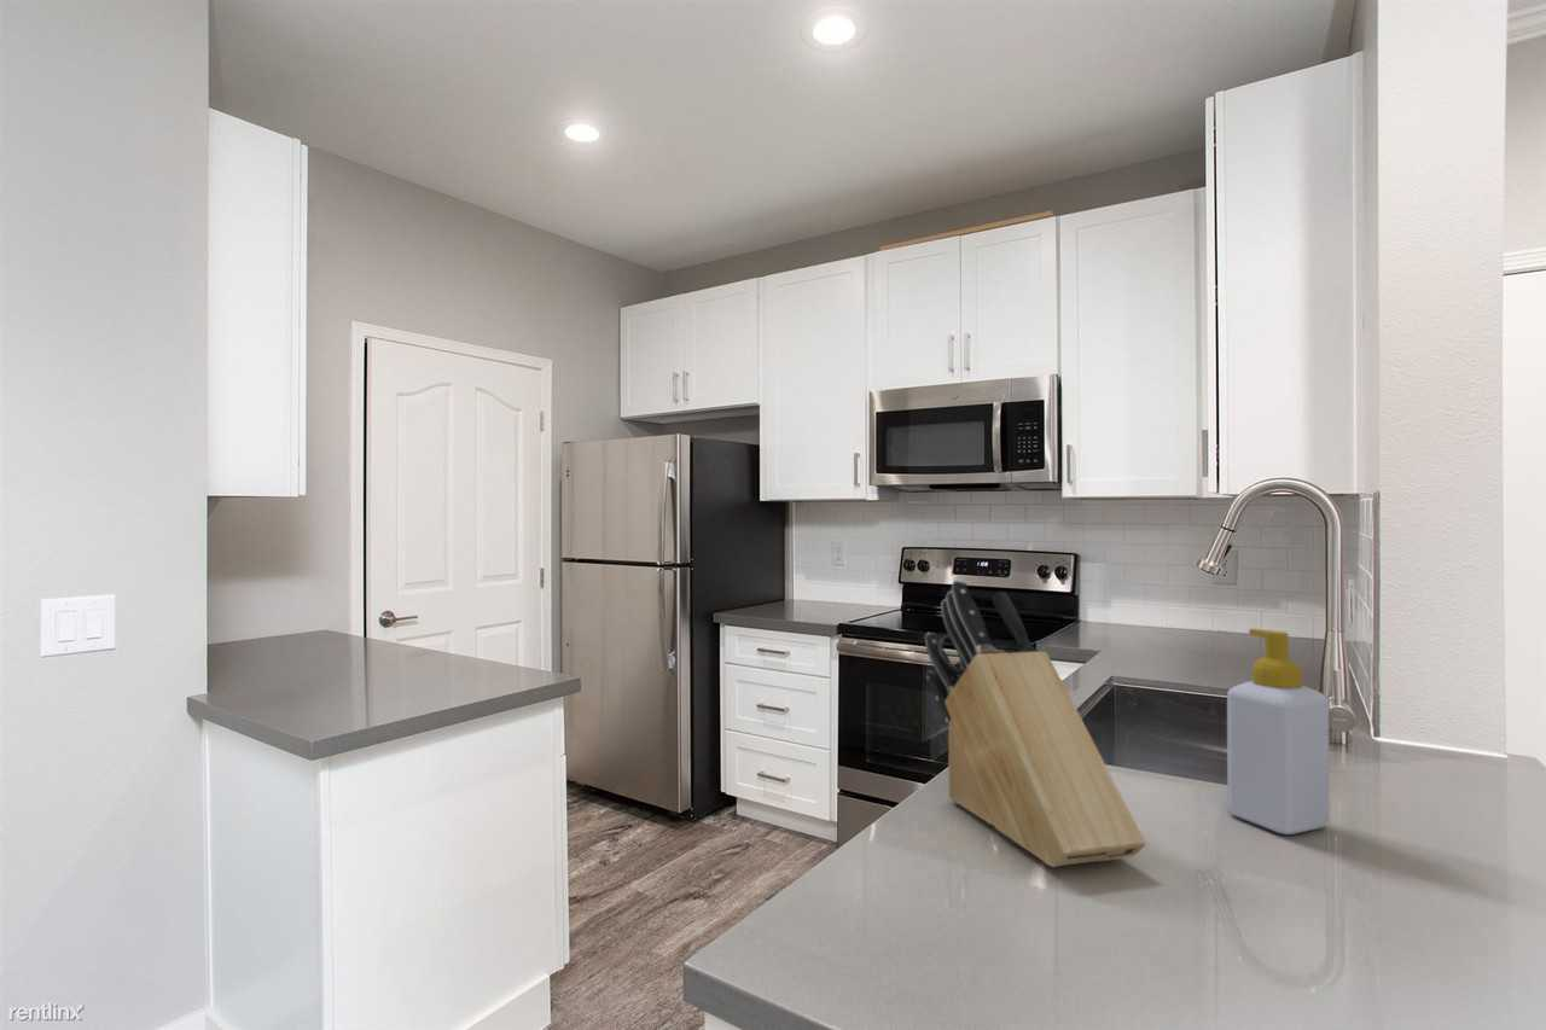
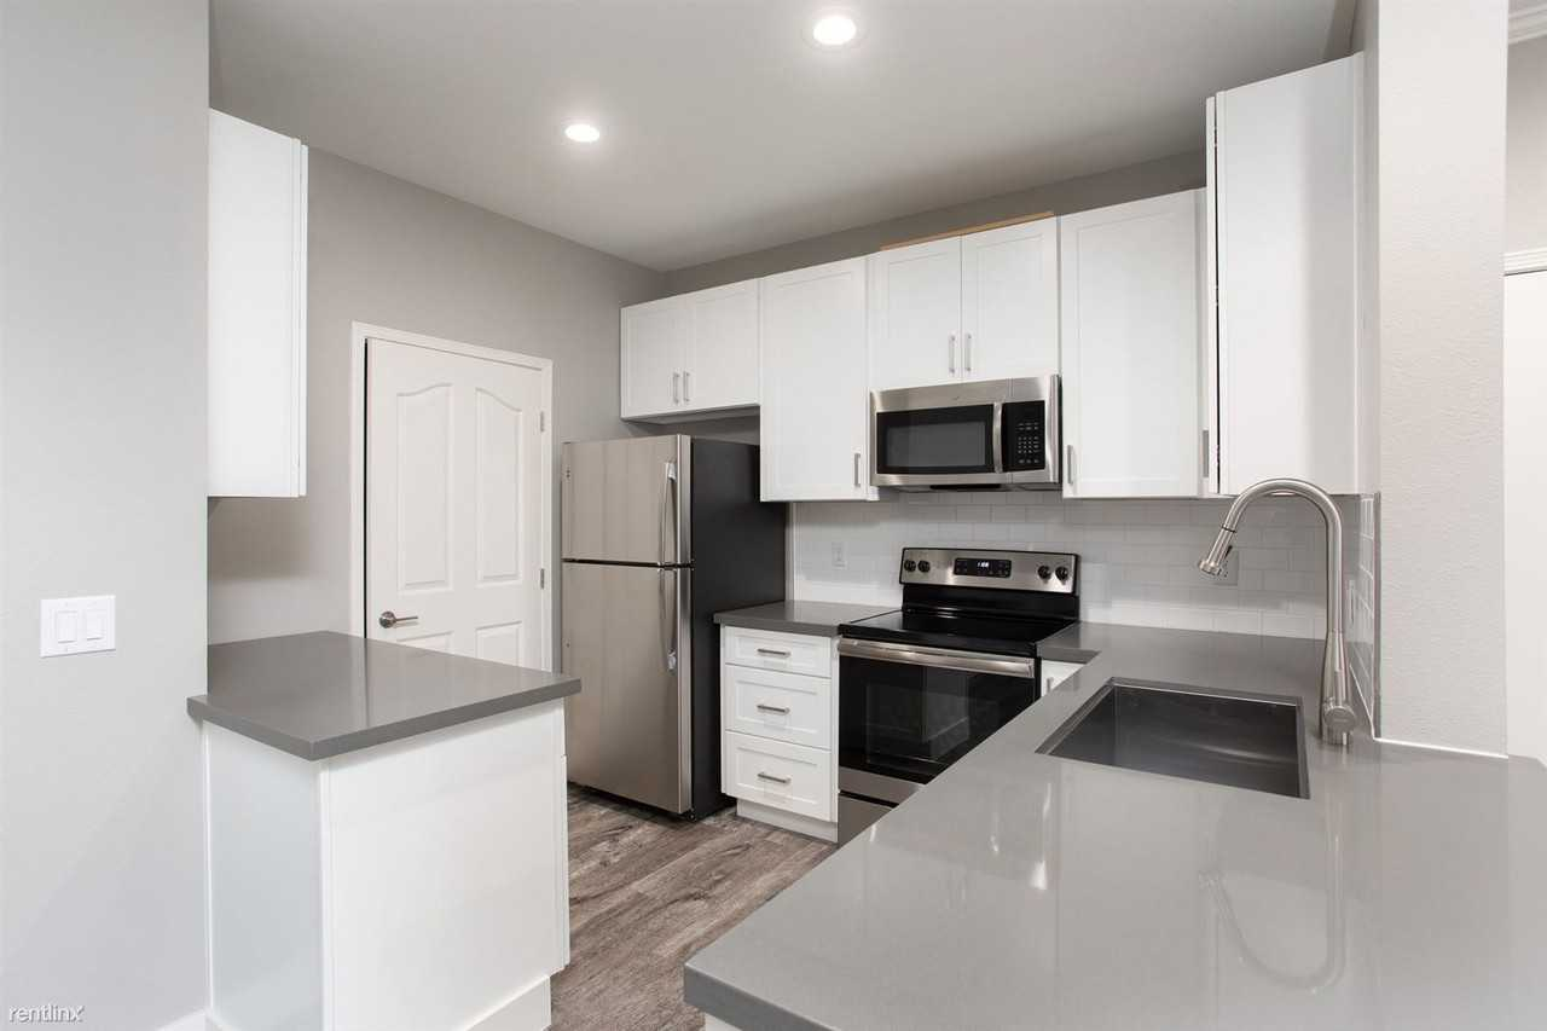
- soap bottle [1226,628,1331,836]
- knife block [924,578,1147,868]
